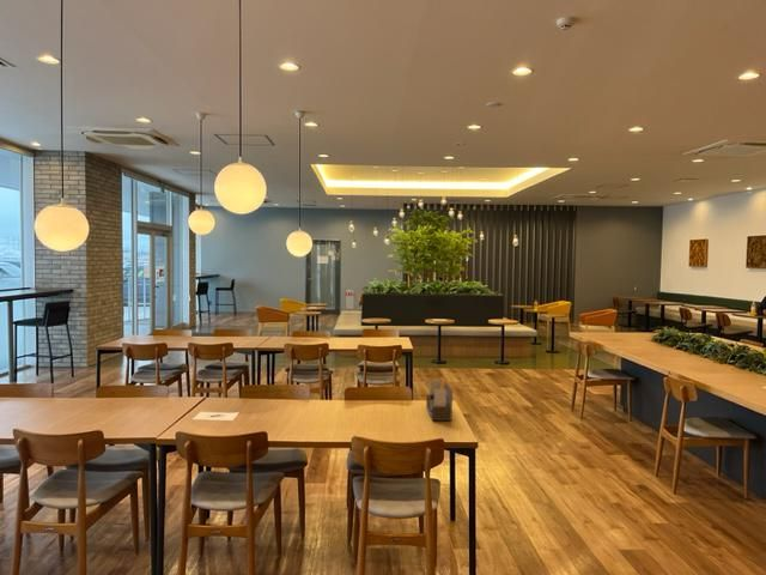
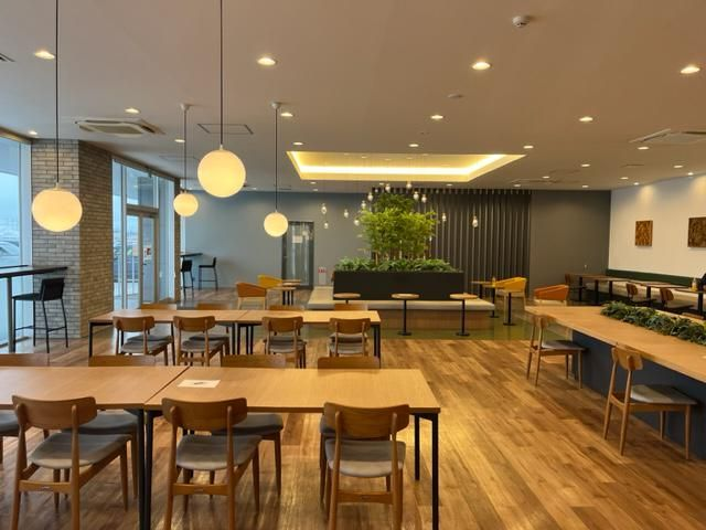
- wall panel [425,379,454,422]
